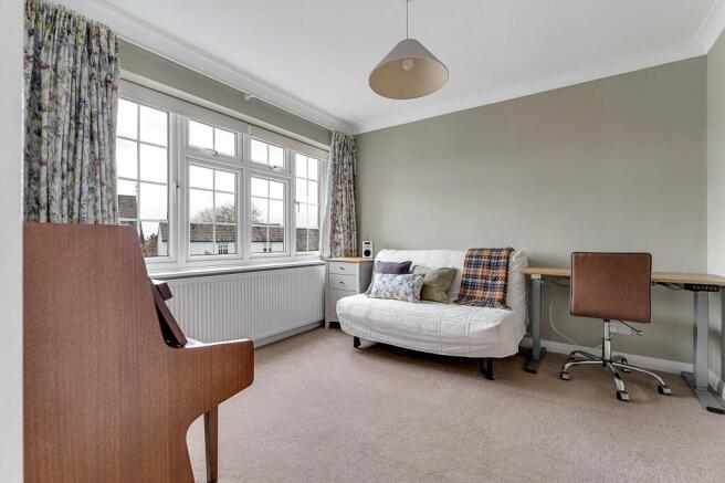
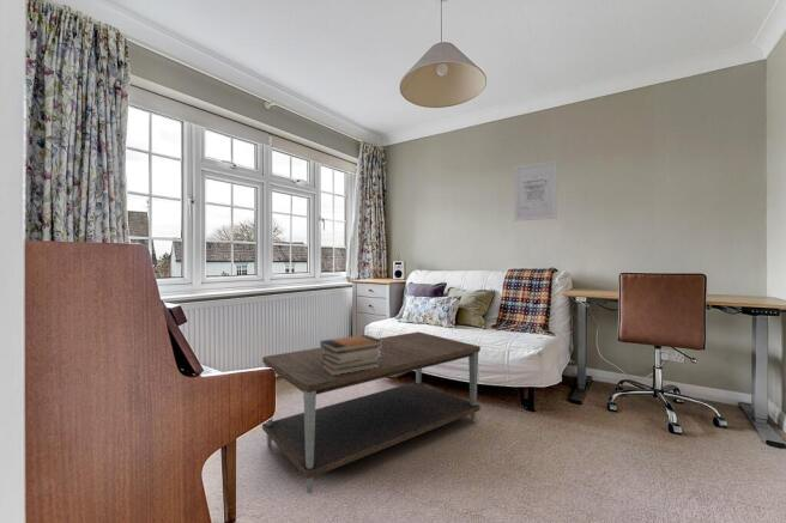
+ book stack [320,334,382,375]
+ wall art [513,159,558,223]
+ coffee table [261,330,482,494]
